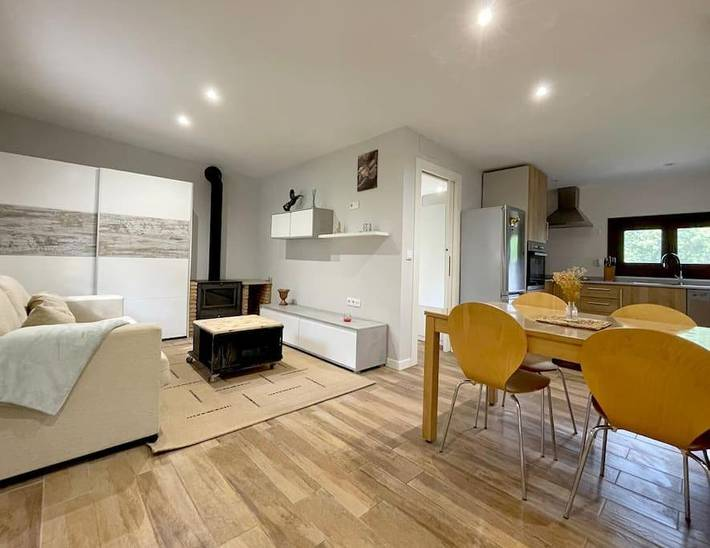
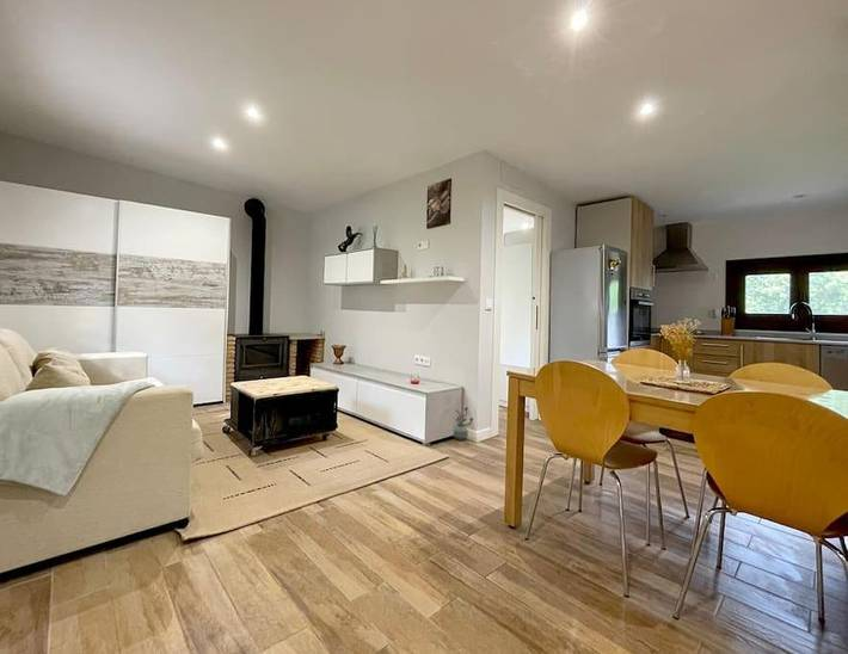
+ potted plant [453,406,474,442]
